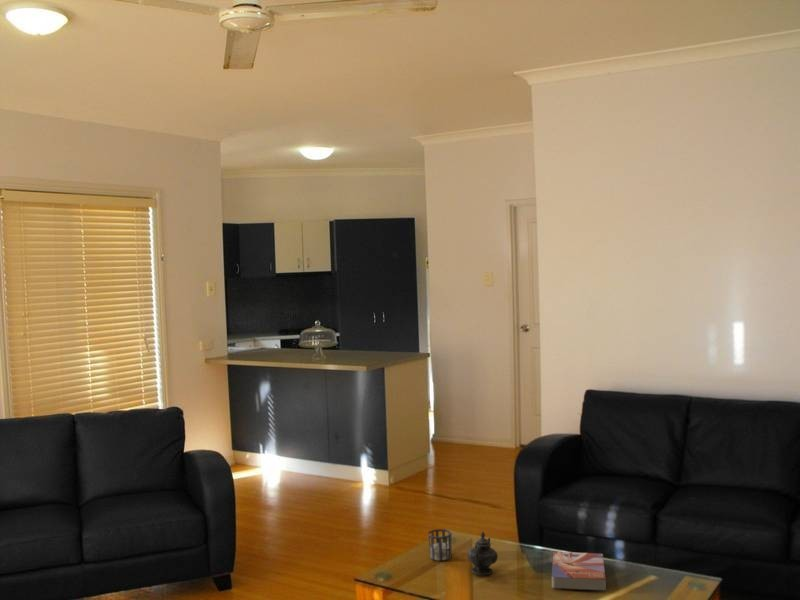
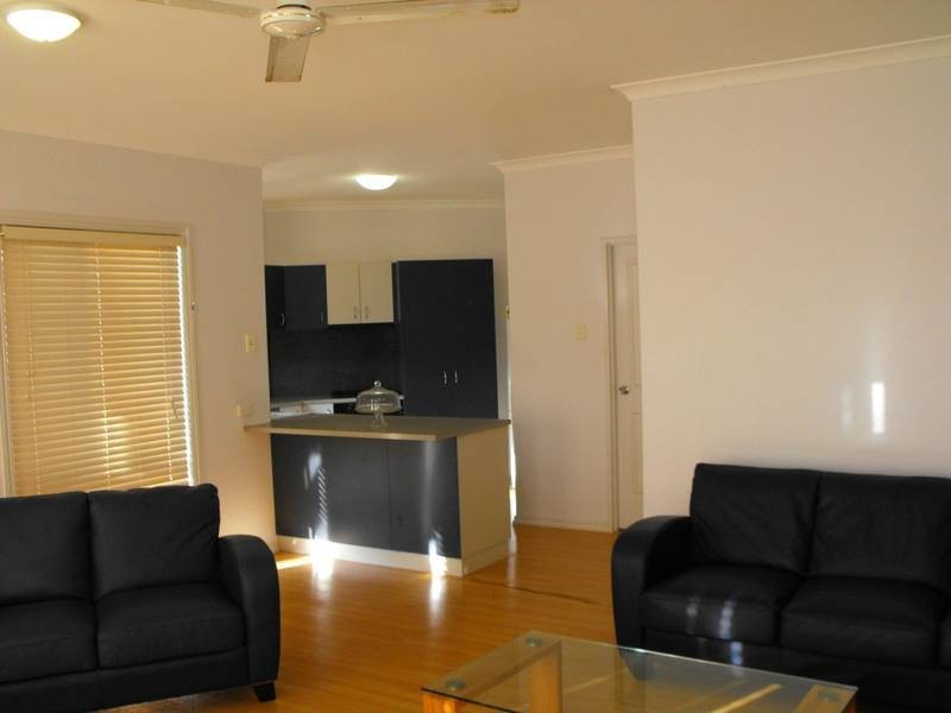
- teapot [466,531,499,576]
- textbook [551,551,607,592]
- cup [427,528,453,562]
